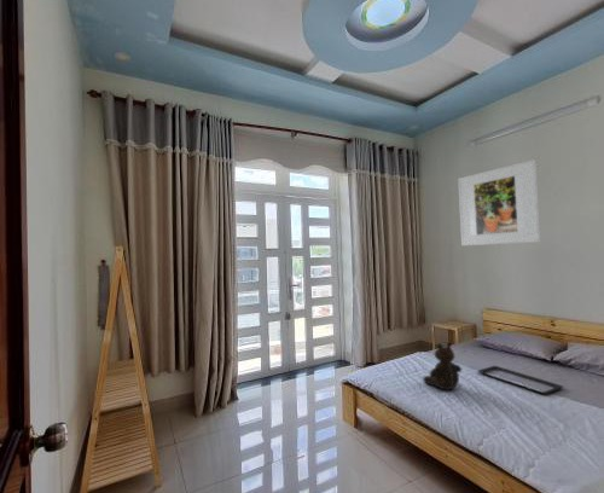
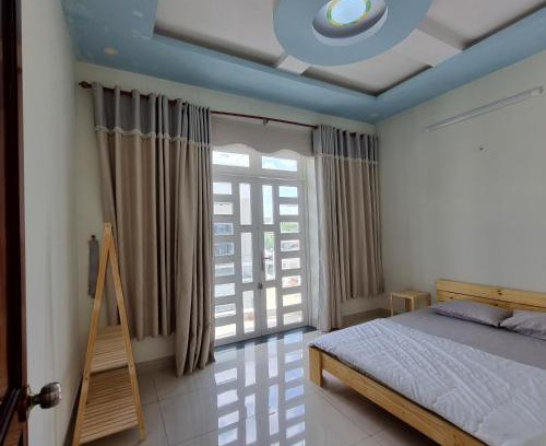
- teddy bear [422,341,463,392]
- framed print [457,158,541,246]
- serving tray [477,365,564,395]
